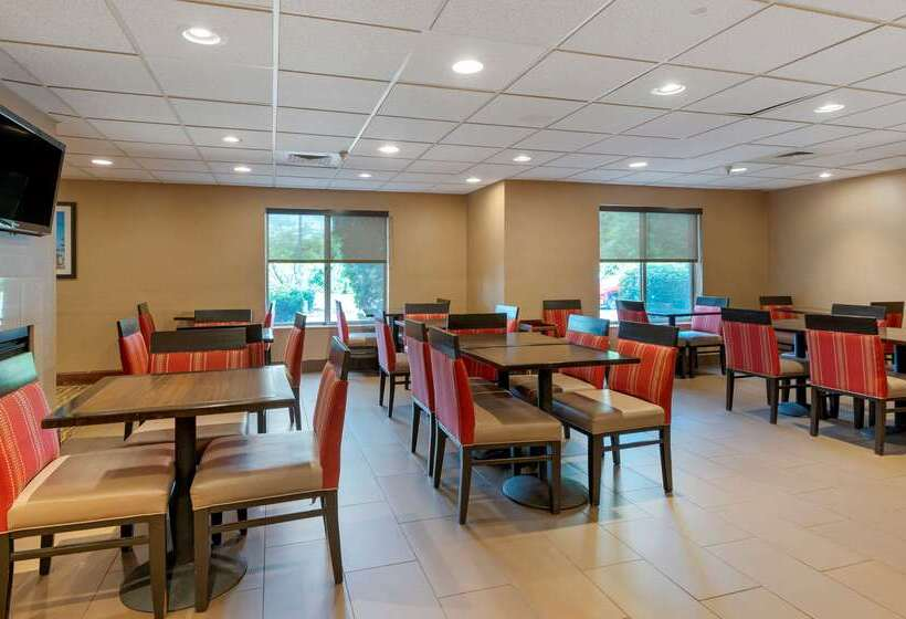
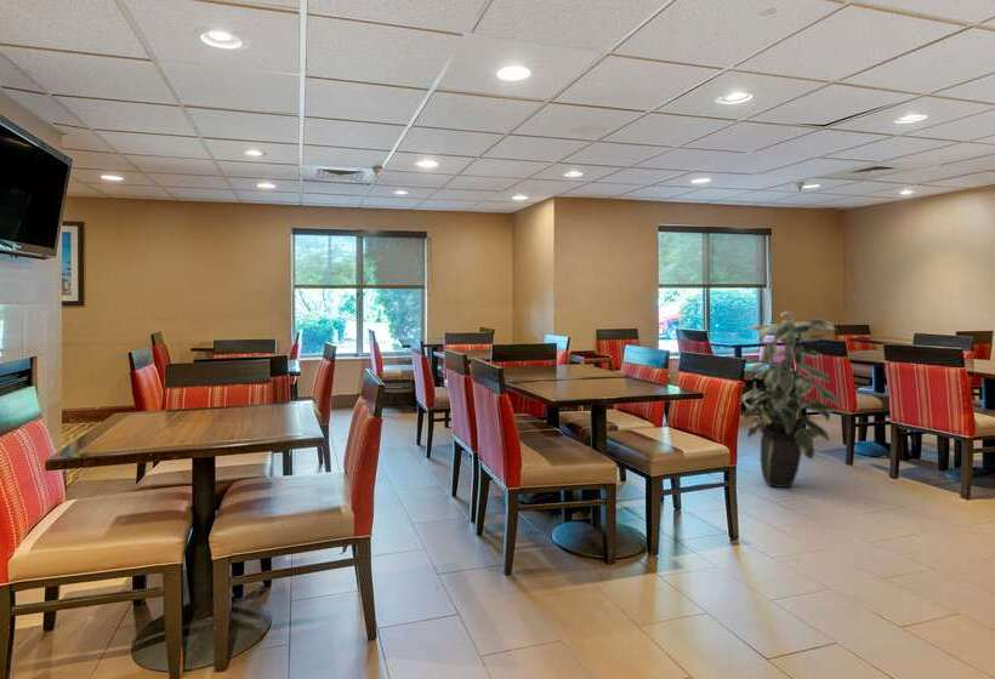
+ indoor plant [740,310,841,489]
